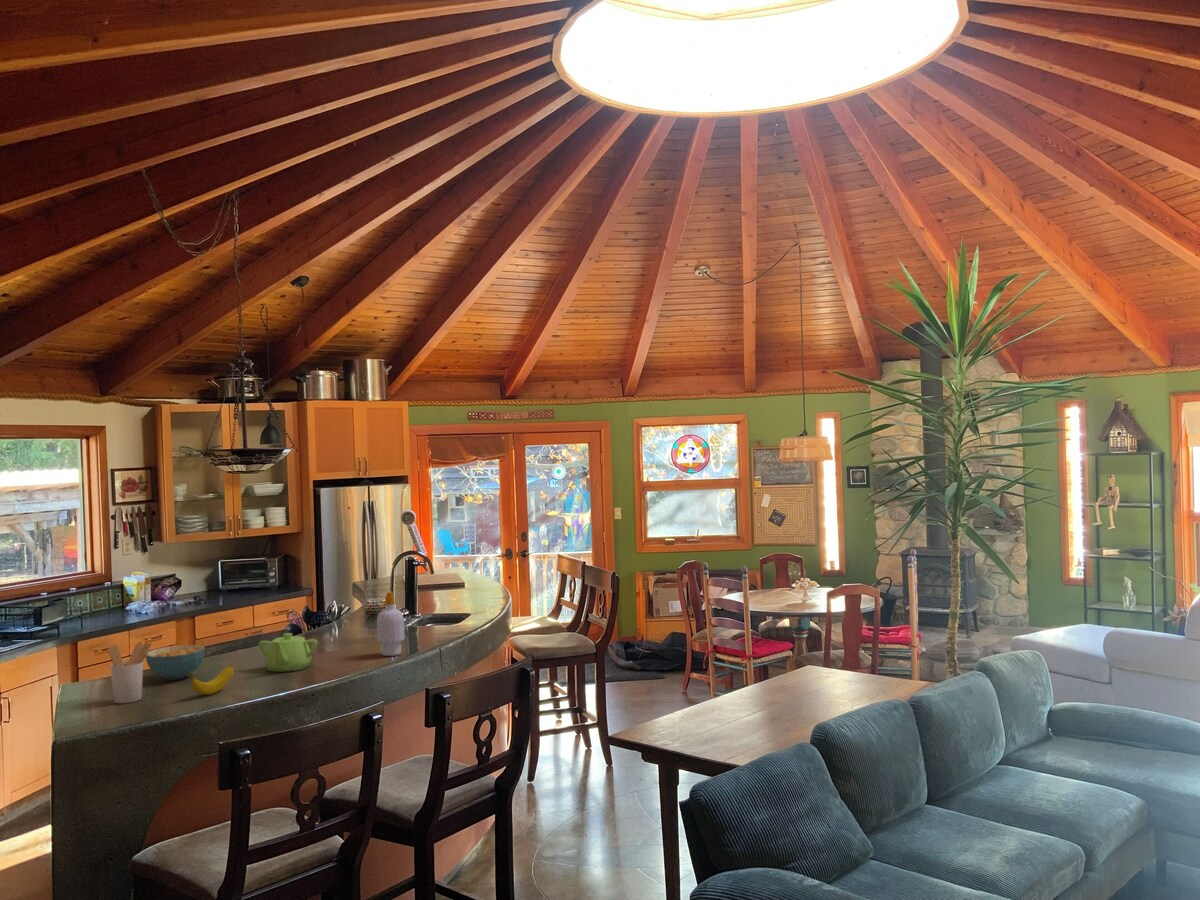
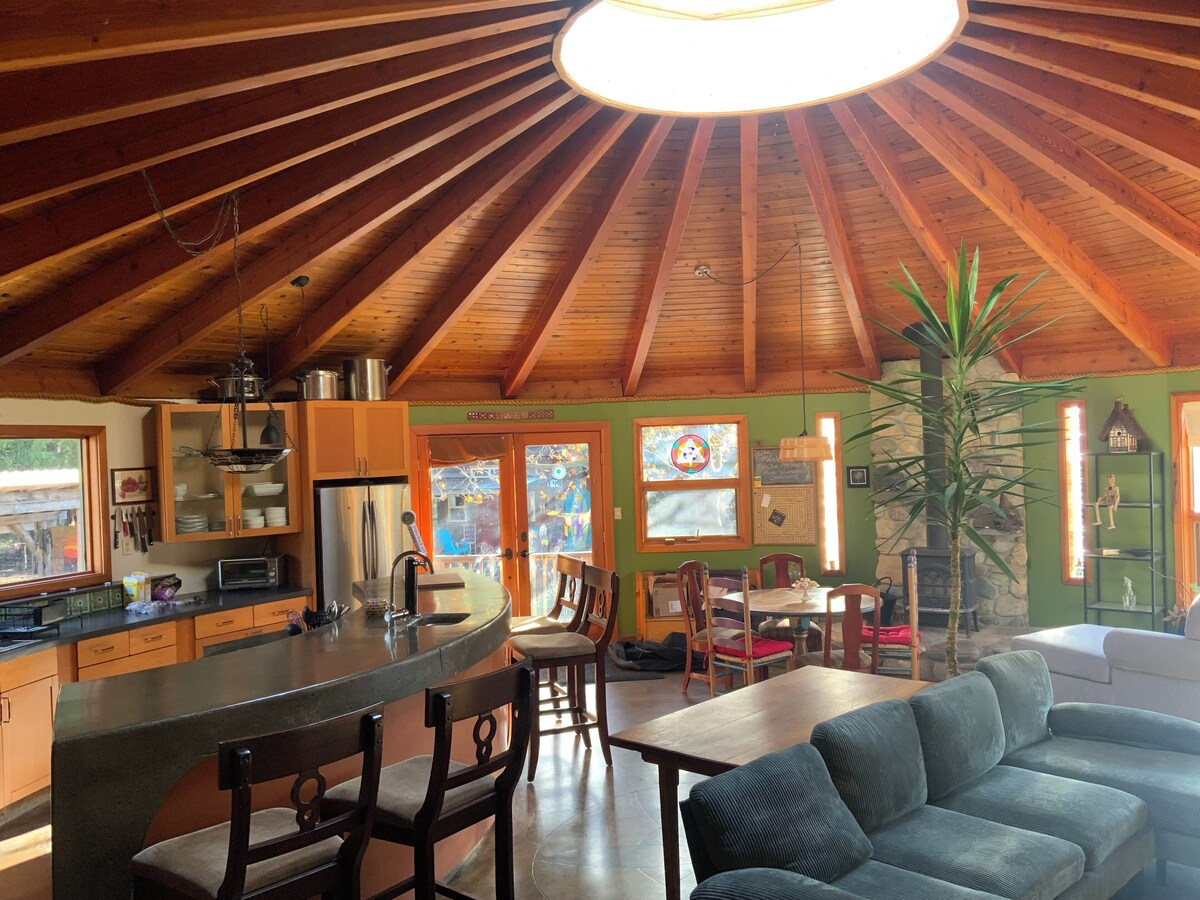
- cereal bowl [145,644,206,681]
- teapot [257,632,319,673]
- banana [188,664,235,696]
- utensil holder [107,641,153,704]
- soap bottle [376,590,405,657]
